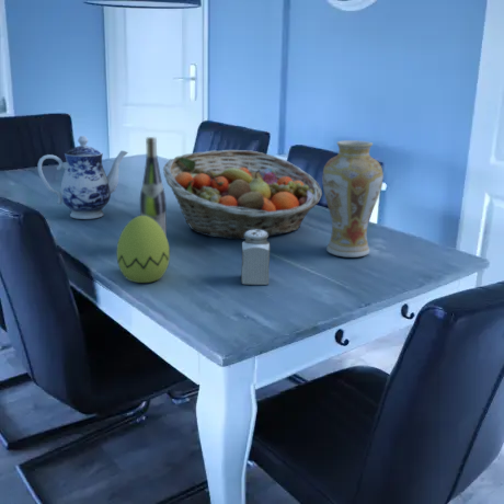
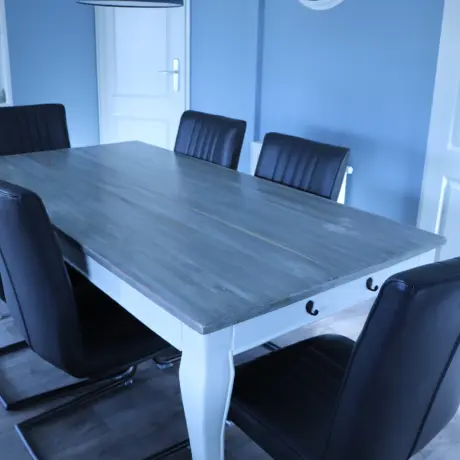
- fruit basket [162,149,323,240]
- salt shaker [240,229,271,286]
- decorative egg [116,215,171,284]
- teapot [37,135,129,220]
- wine bottle [139,136,168,237]
- vase [321,139,385,259]
